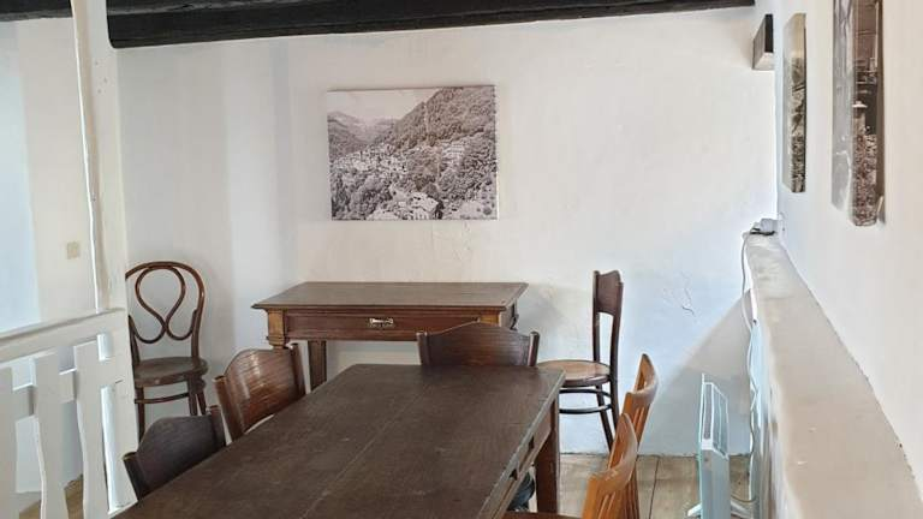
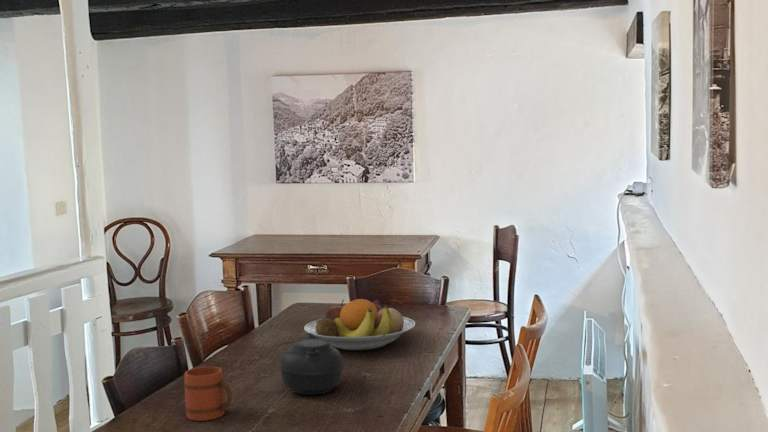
+ fruit bowl [303,298,416,351]
+ teapot [275,333,345,396]
+ mug [183,366,233,422]
